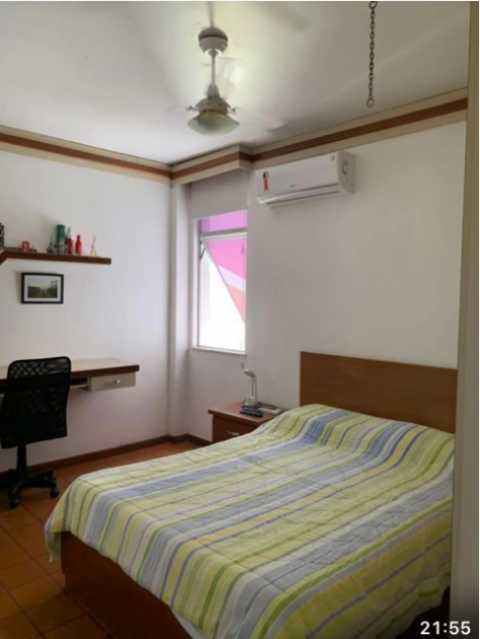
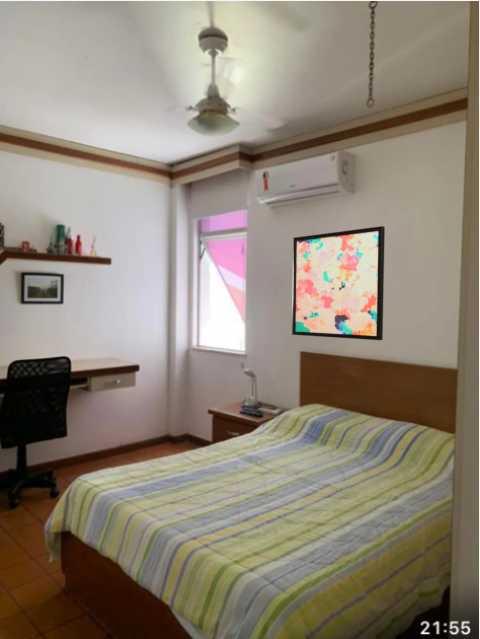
+ wall art [291,225,386,341]
